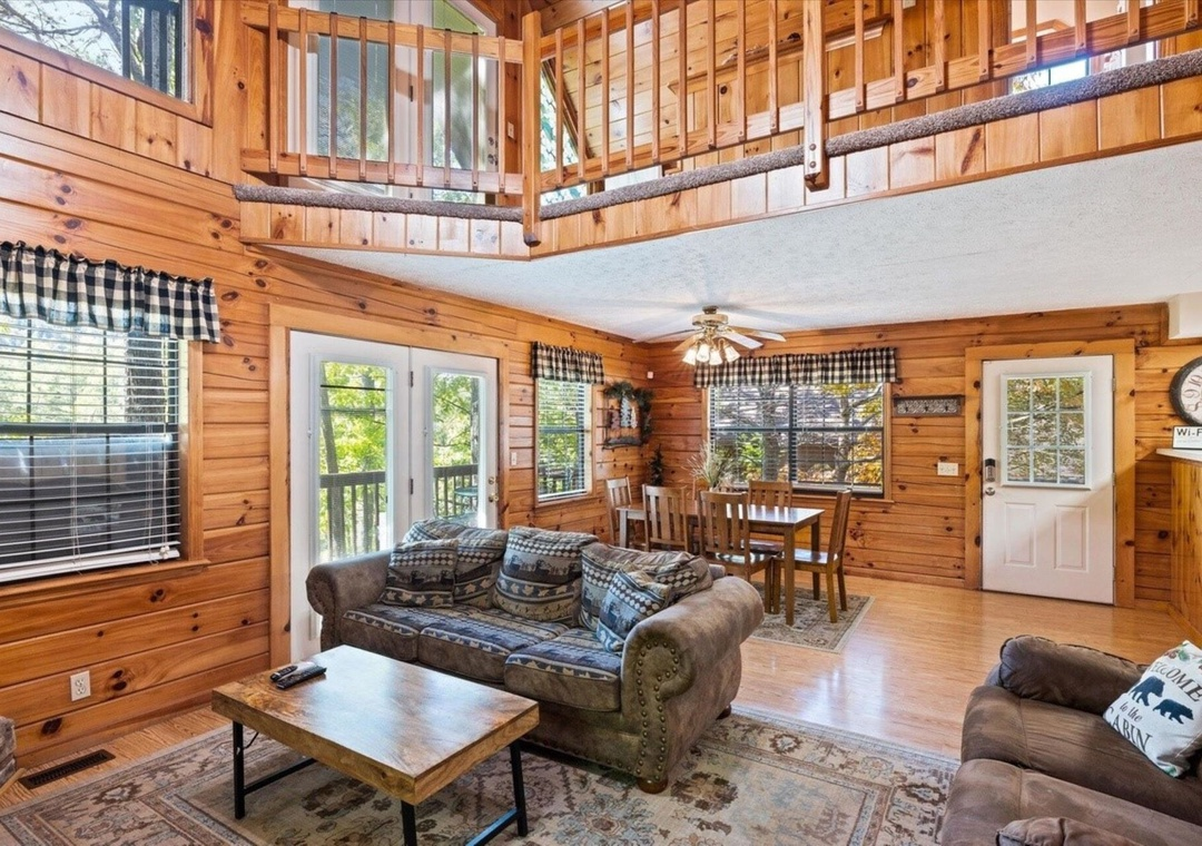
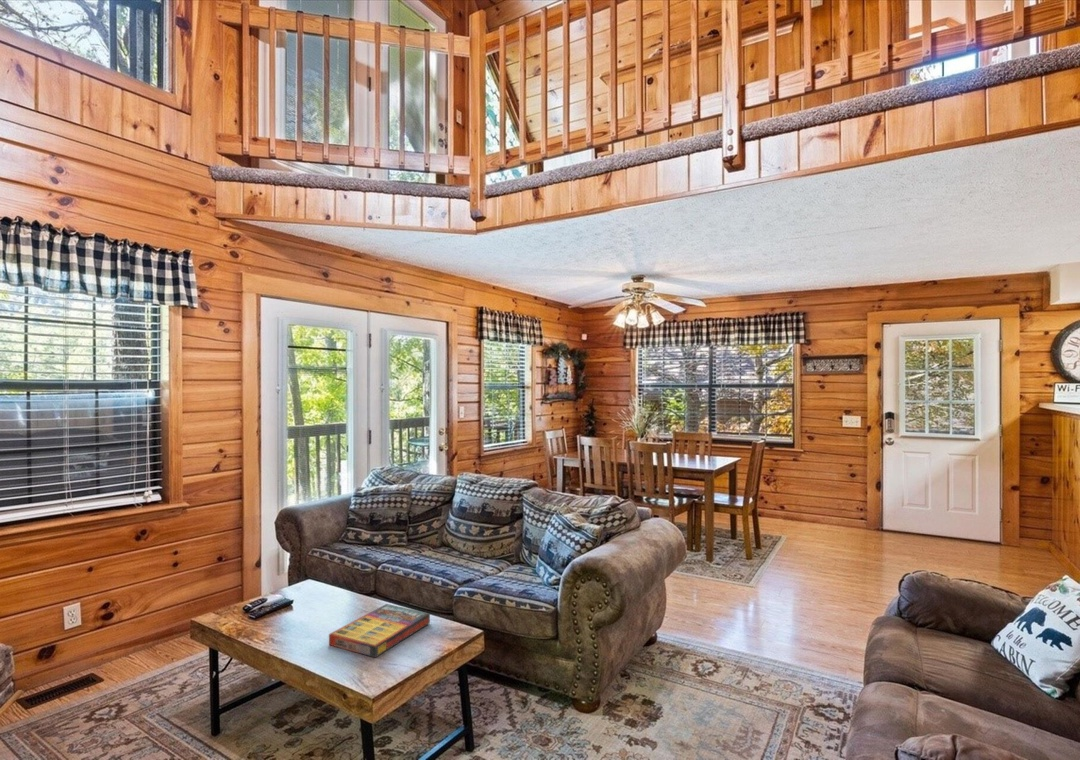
+ game compilation box [328,603,431,659]
